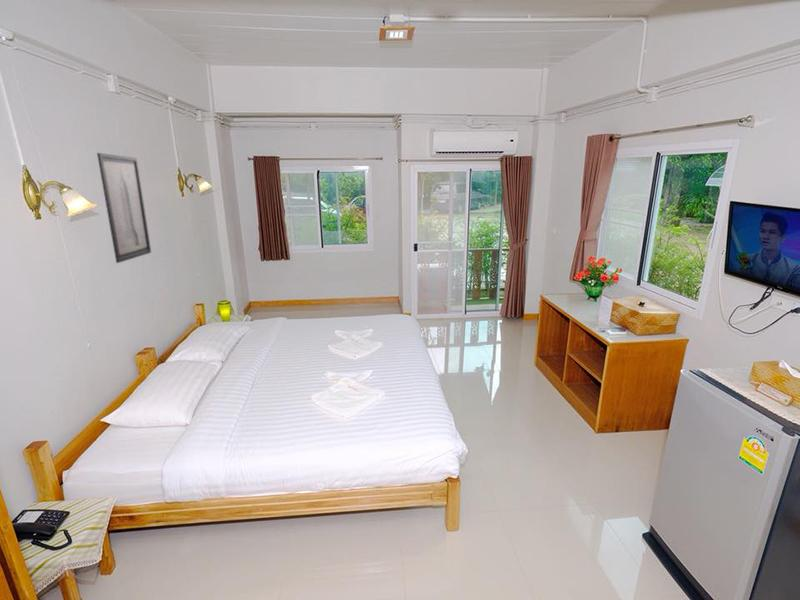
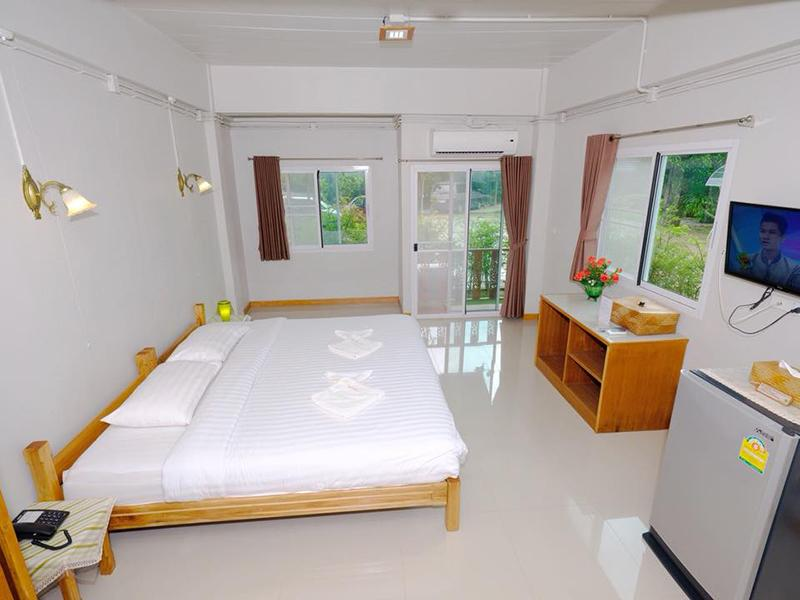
- wall art [96,152,152,264]
